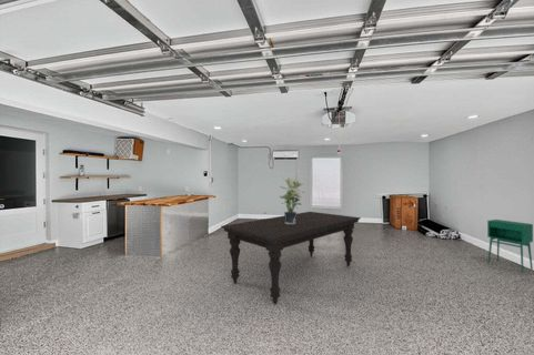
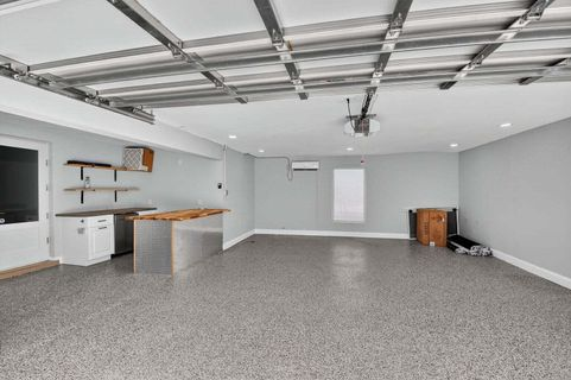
- dining table [220,211,362,305]
- potted plant [279,175,304,224]
- storage cabinet [486,219,534,273]
